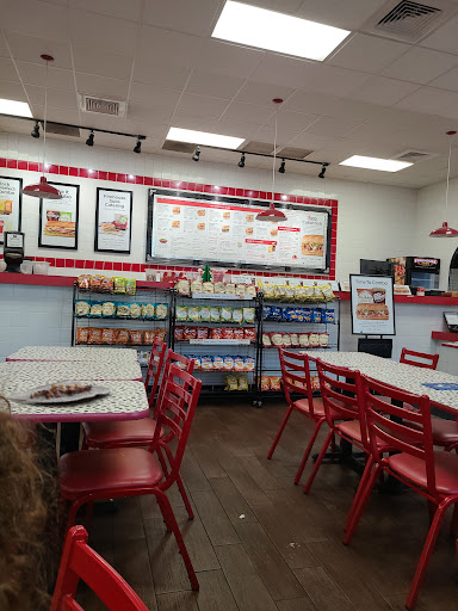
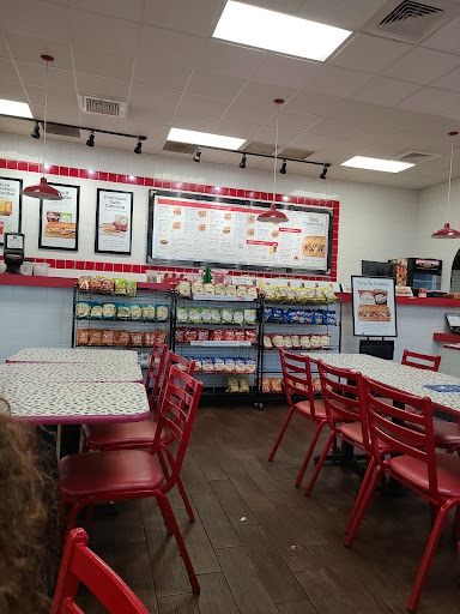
- food tray [7,378,112,405]
